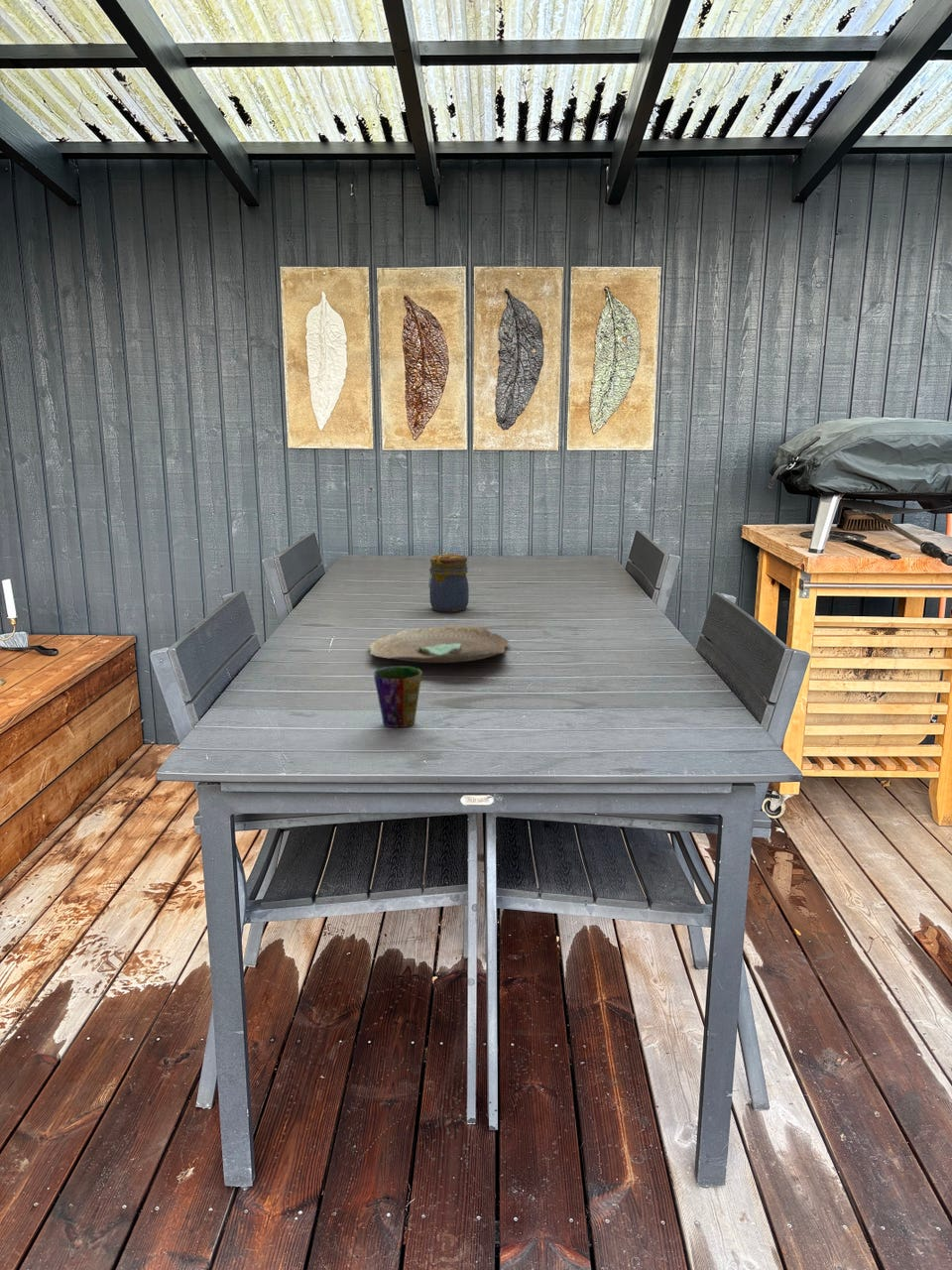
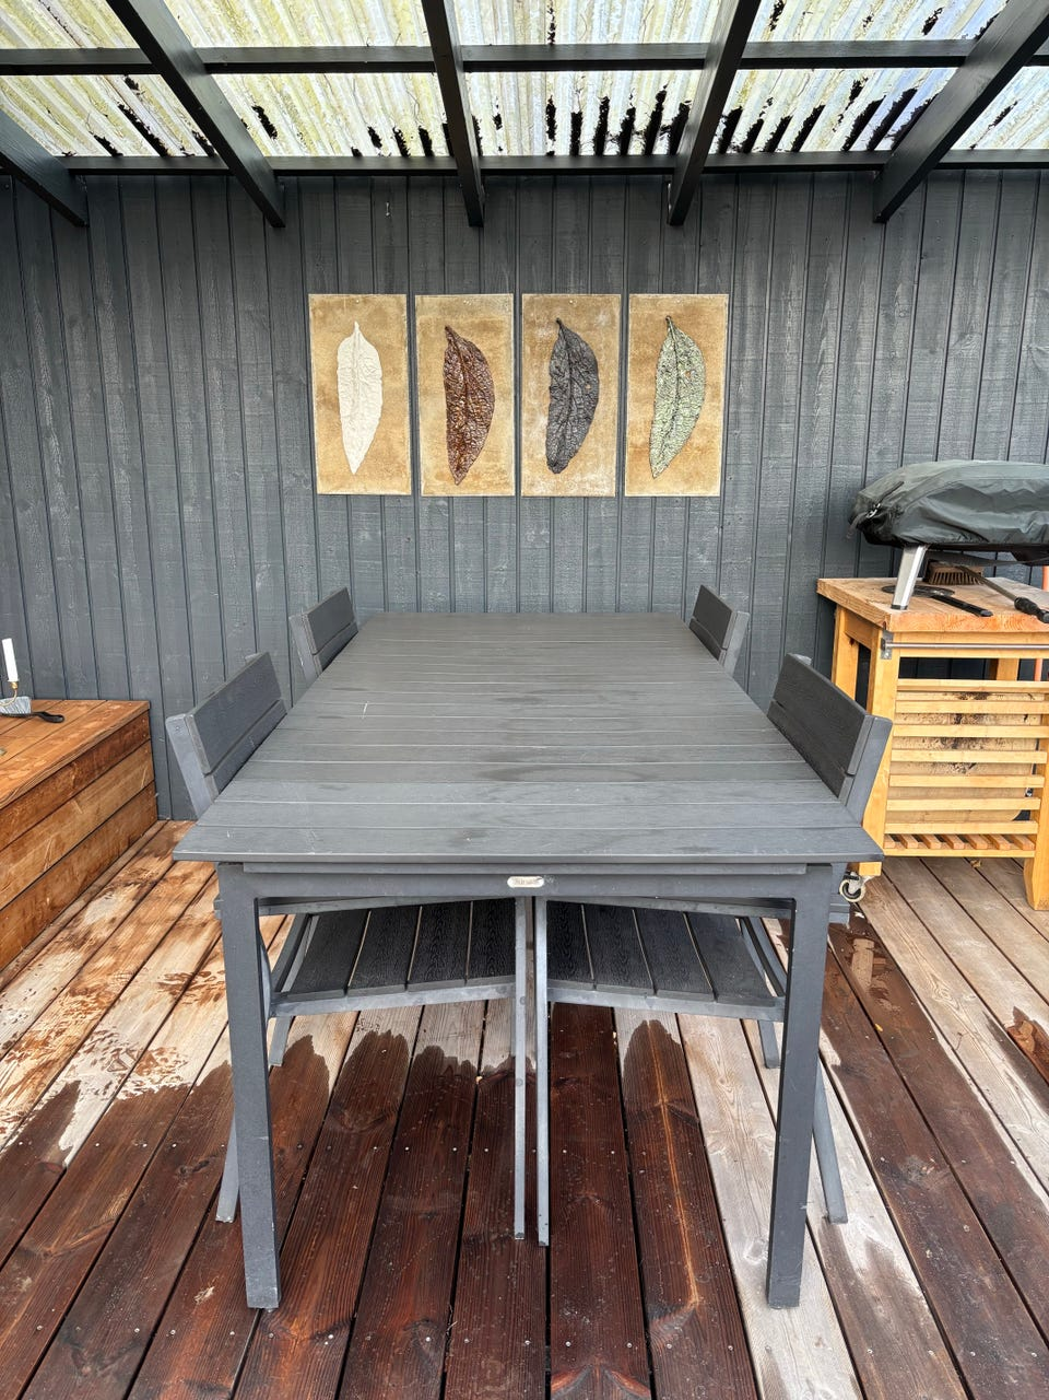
- jar [428,553,470,613]
- cup [373,665,423,728]
- decorative bowl [368,625,510,664]
